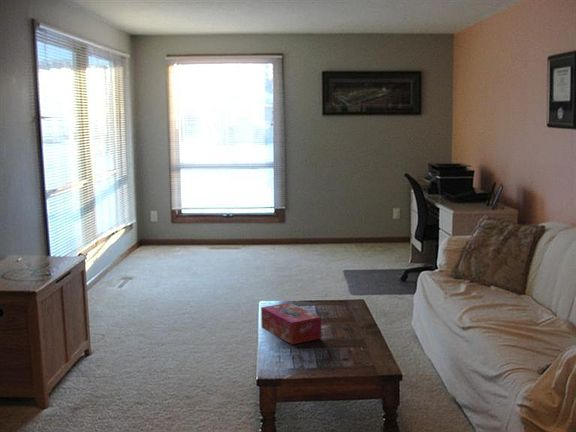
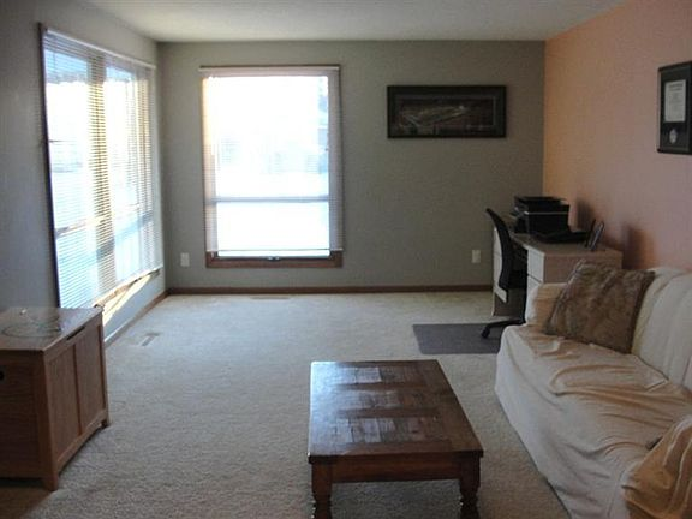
- tissue box [260,302,322,345]
